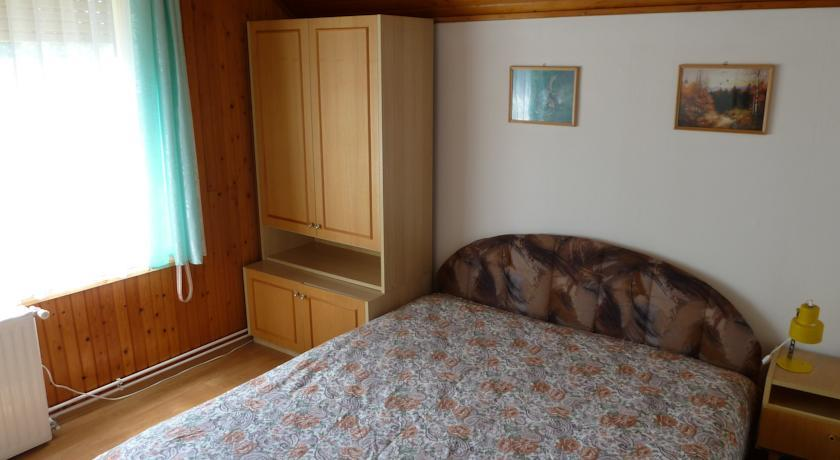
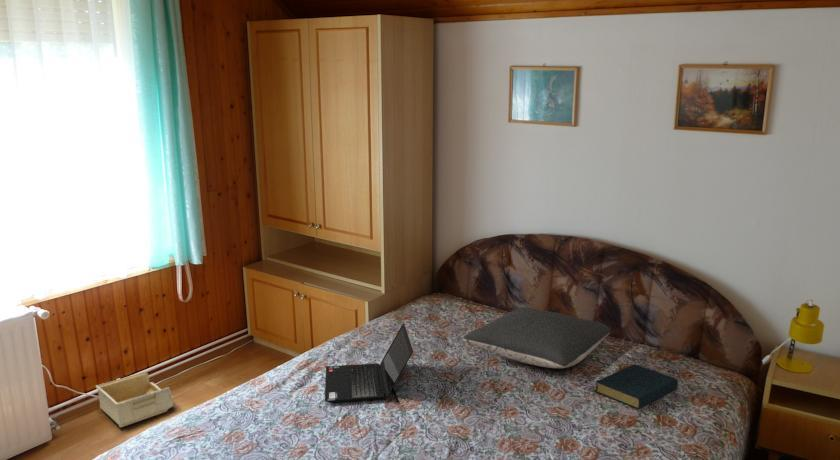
+ storage bin [95,371,174,428]
+ laptop computer [324,322,414,403]
+ pillow [462,306,612,369]
+ hardback book [594,363,679,410]
